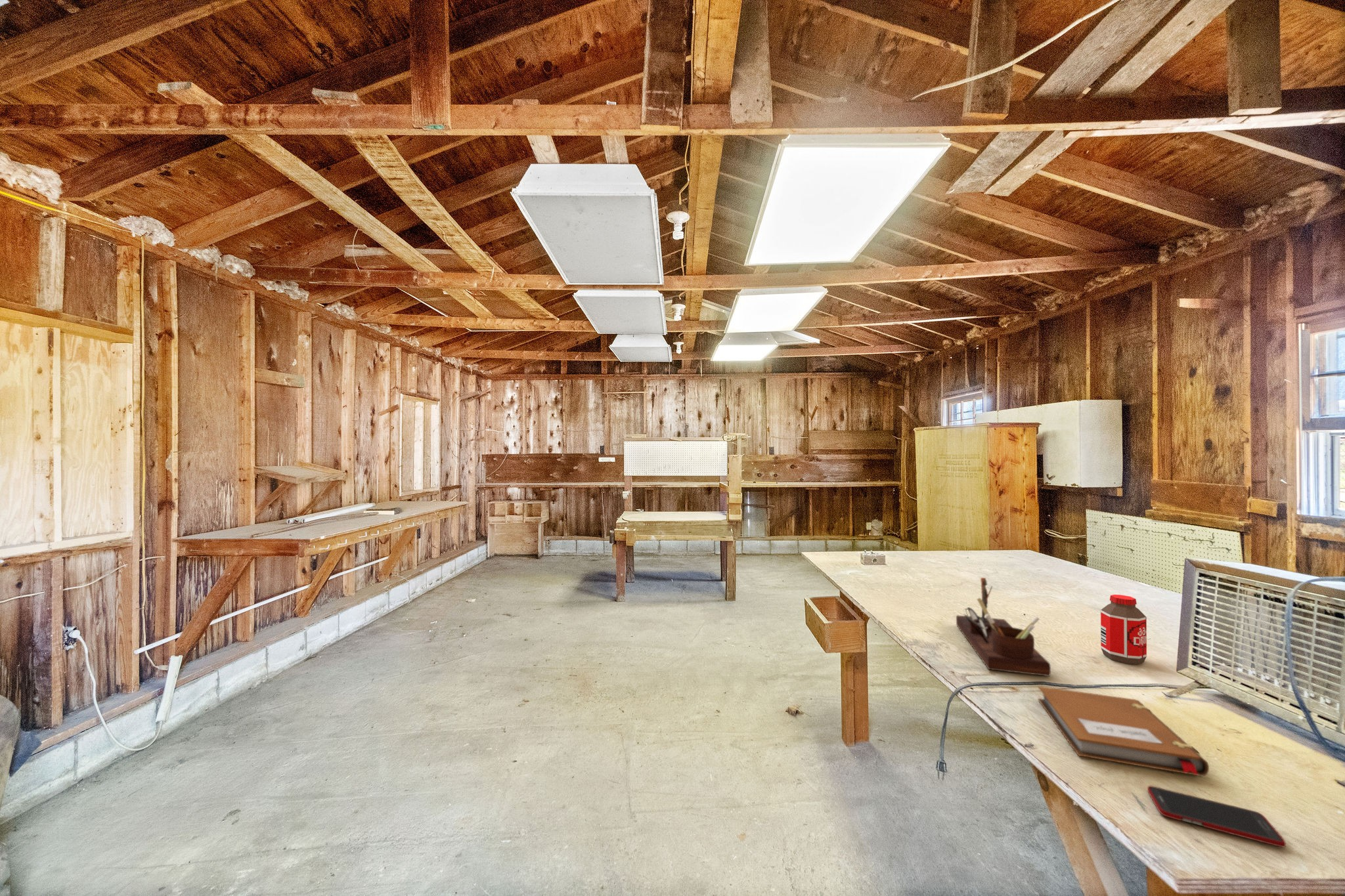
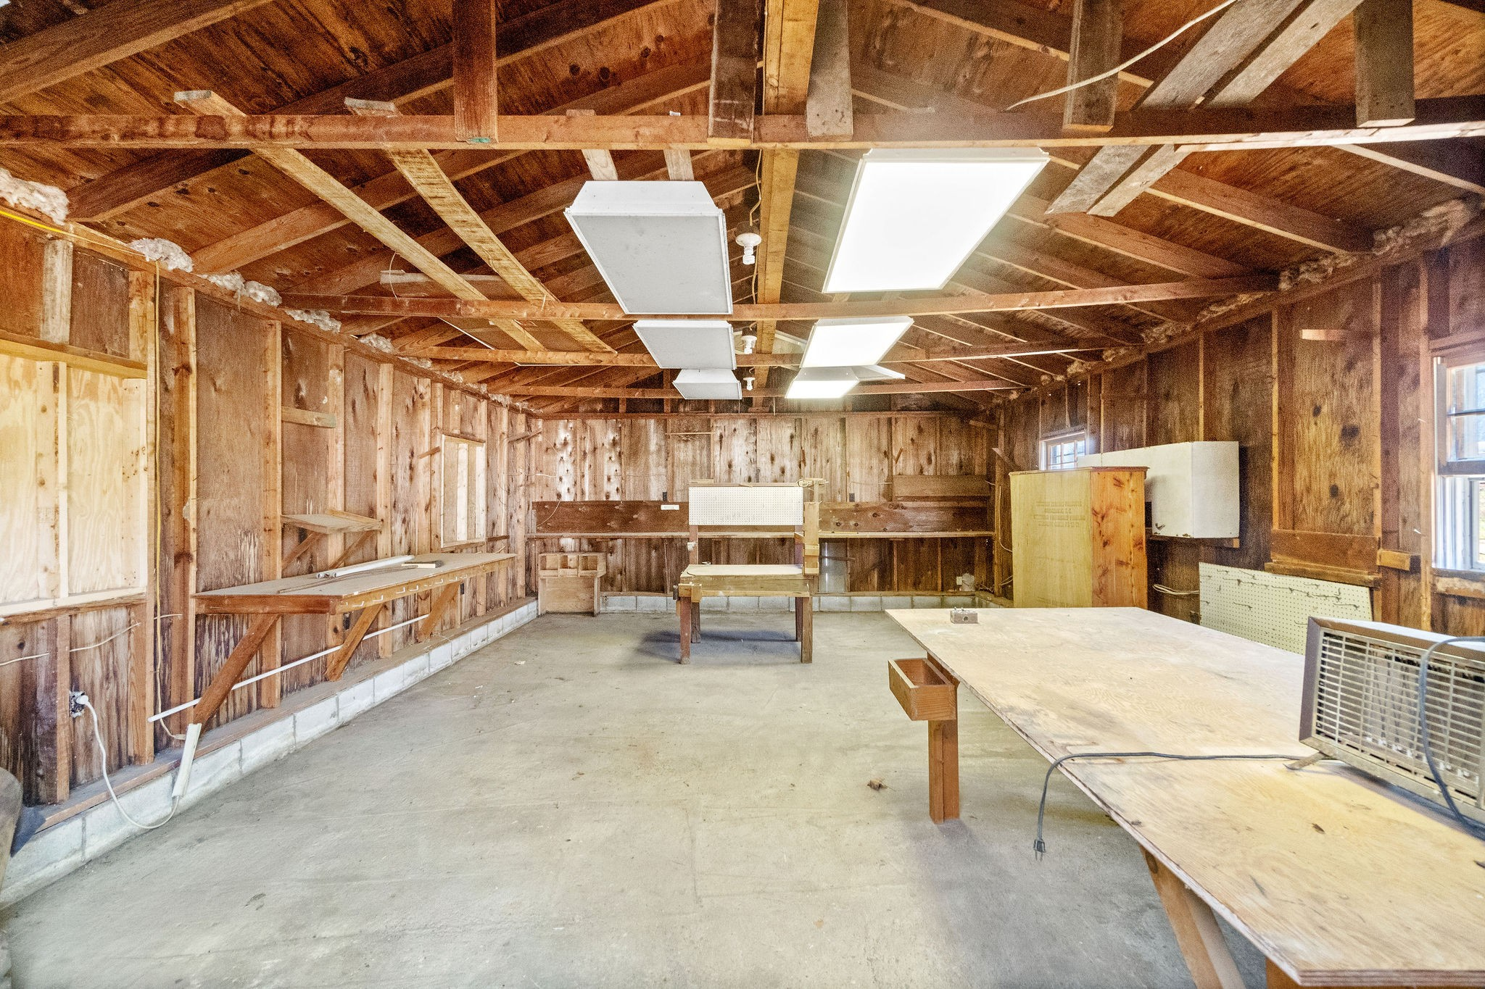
- bottle [1100,594,1147,665]
- notebook [1038,685,1210,777]
- cell phone [1147,785,1287,848]
- desk organizer [956,577,1051,677]
